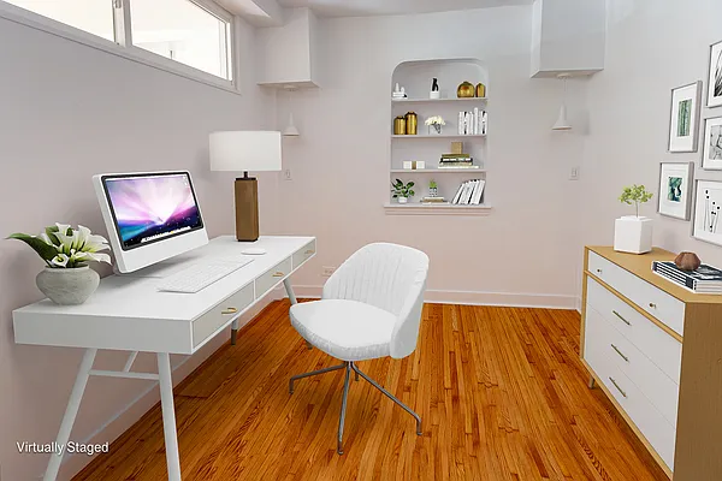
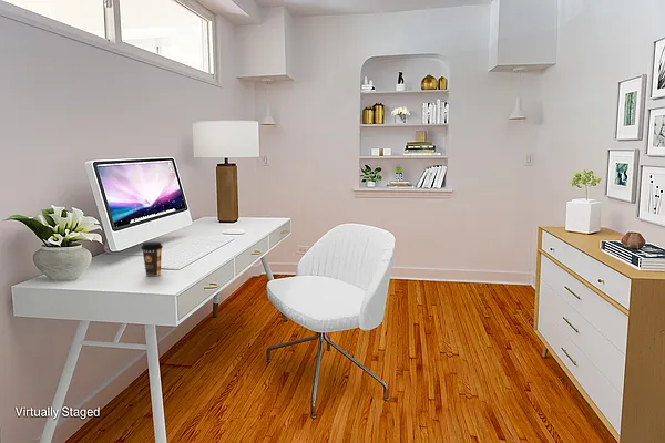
+ coffee cup [140,241,164,277]
